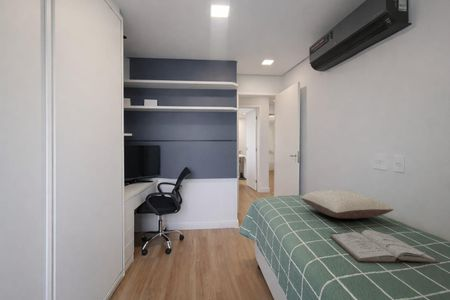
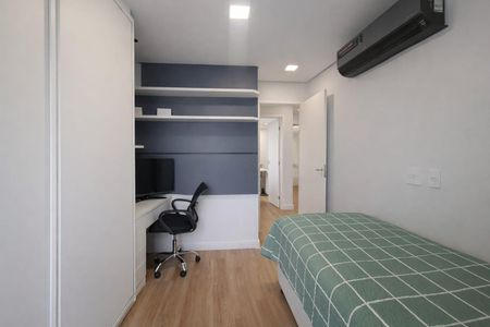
- book [329,229,441,264]
- pillow [300,189,395,220]
